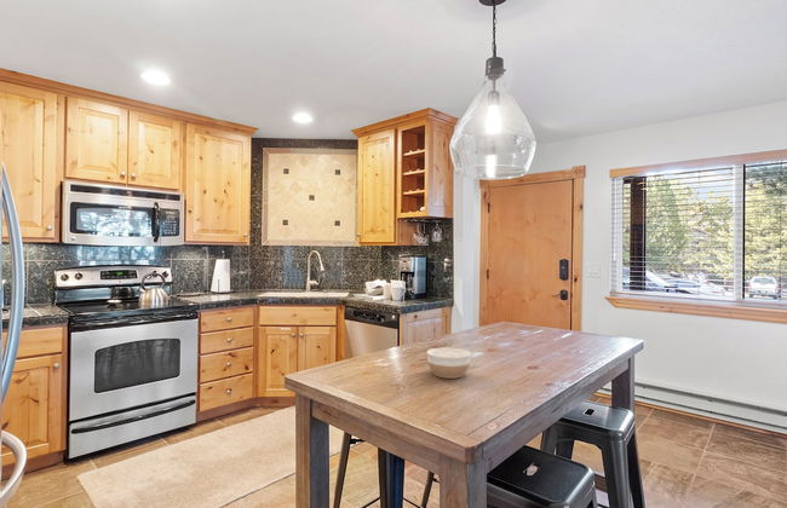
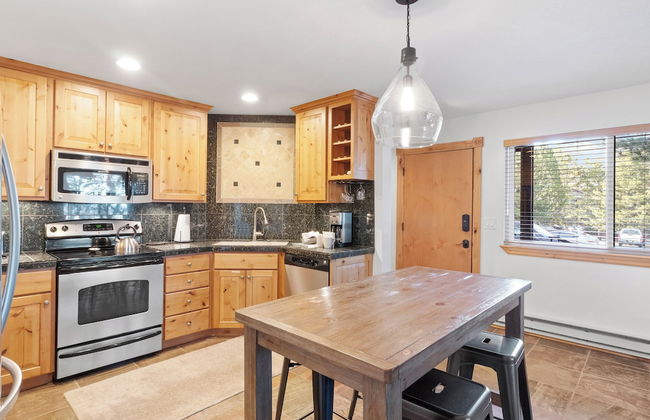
- bowl [425,346,472,380]
